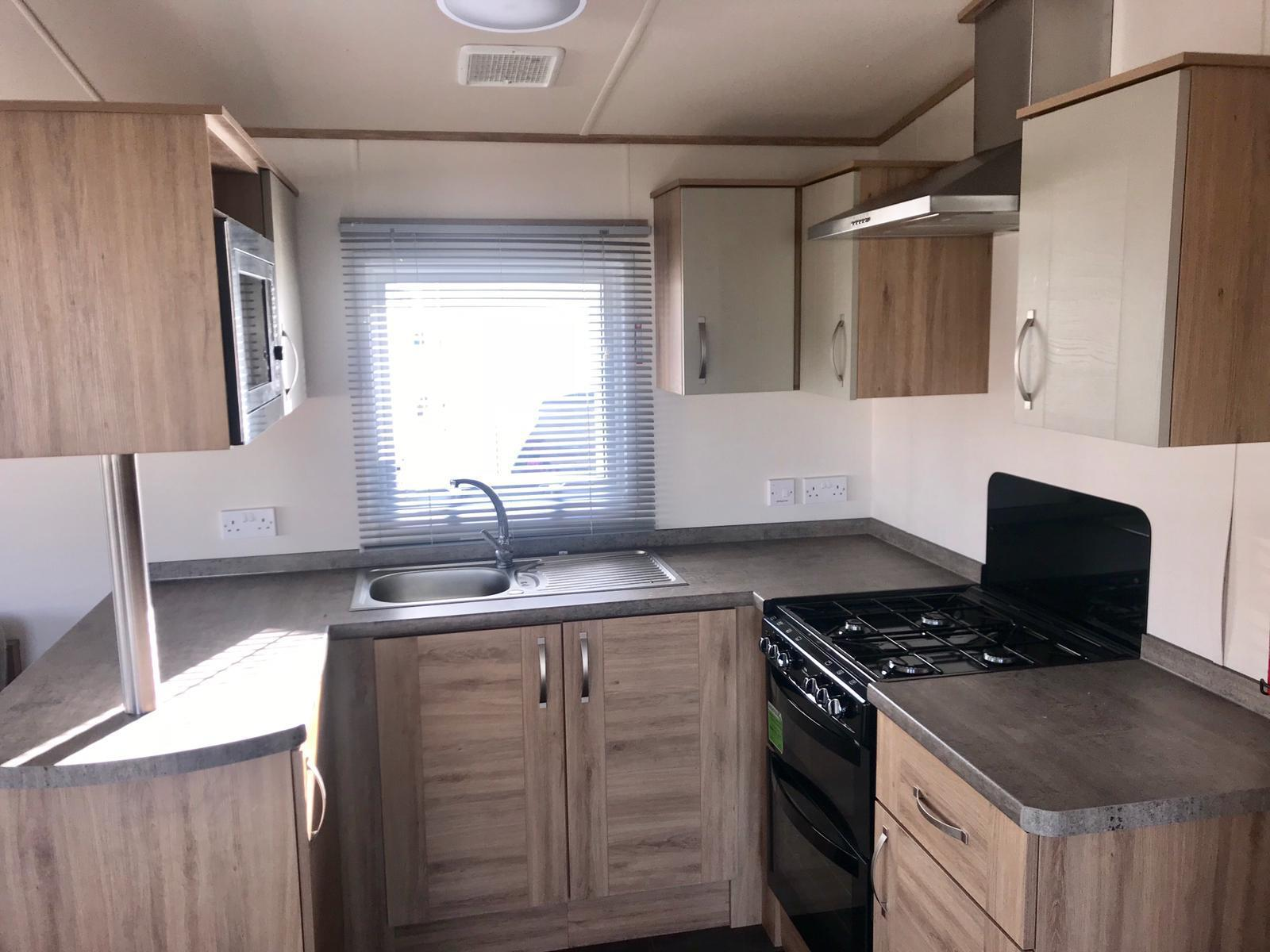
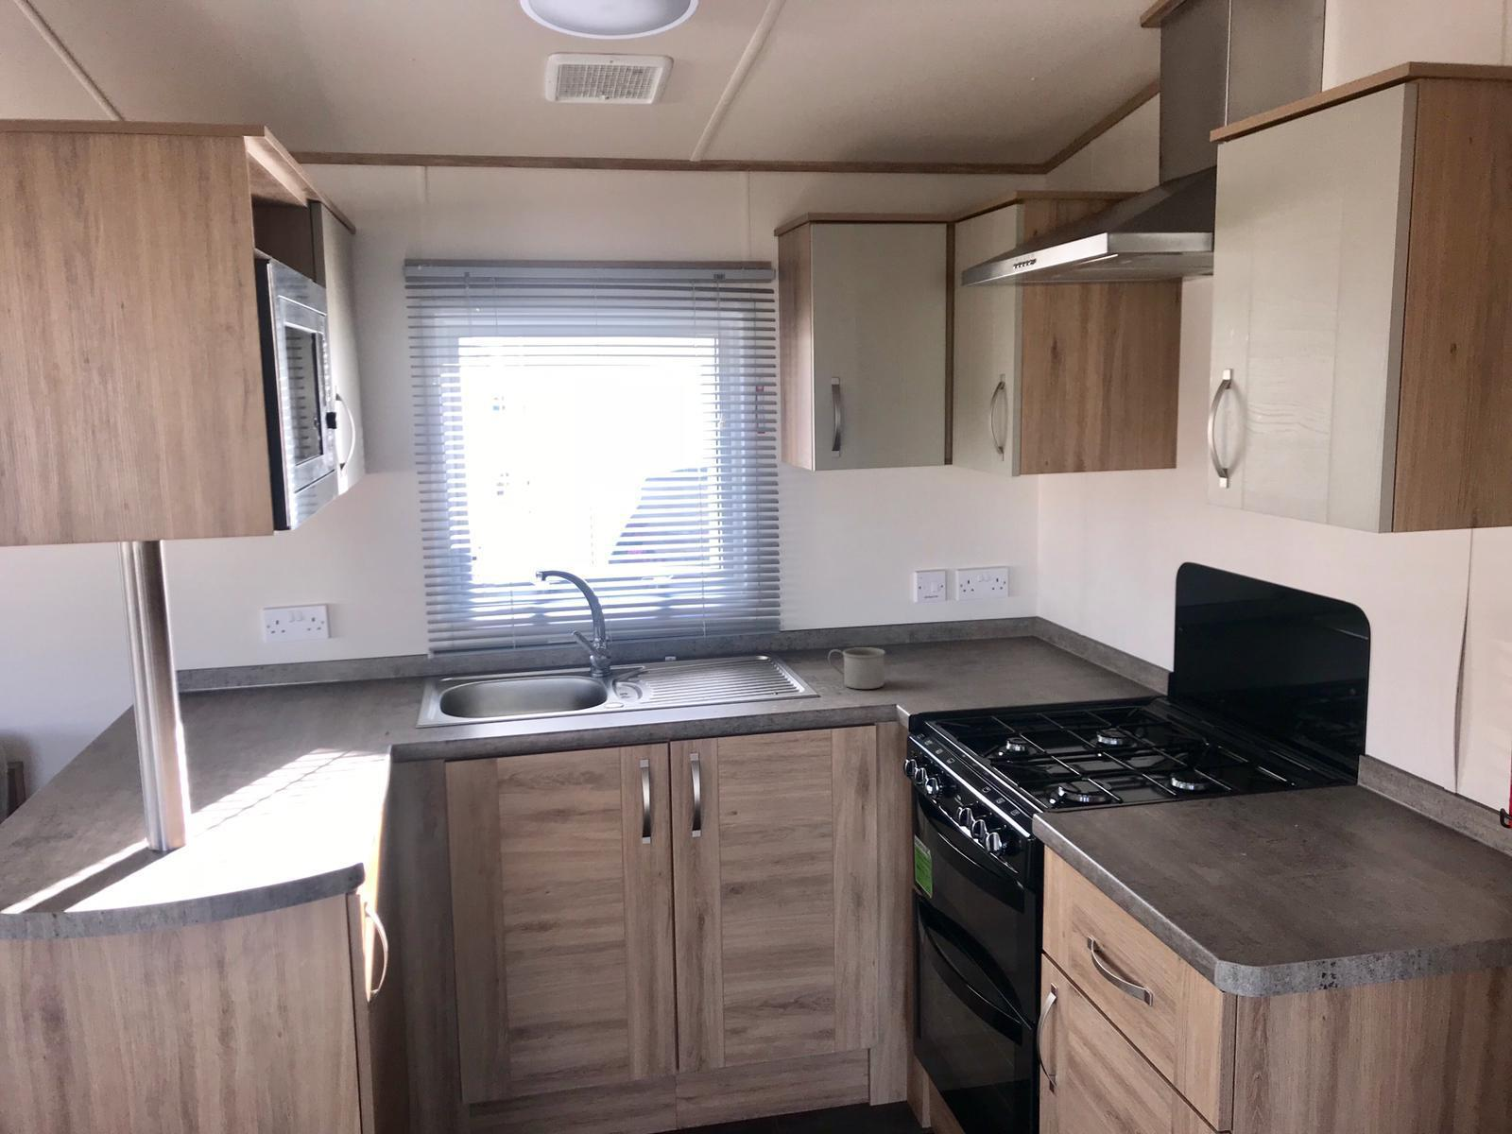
+ mug [827,647,887,690]
